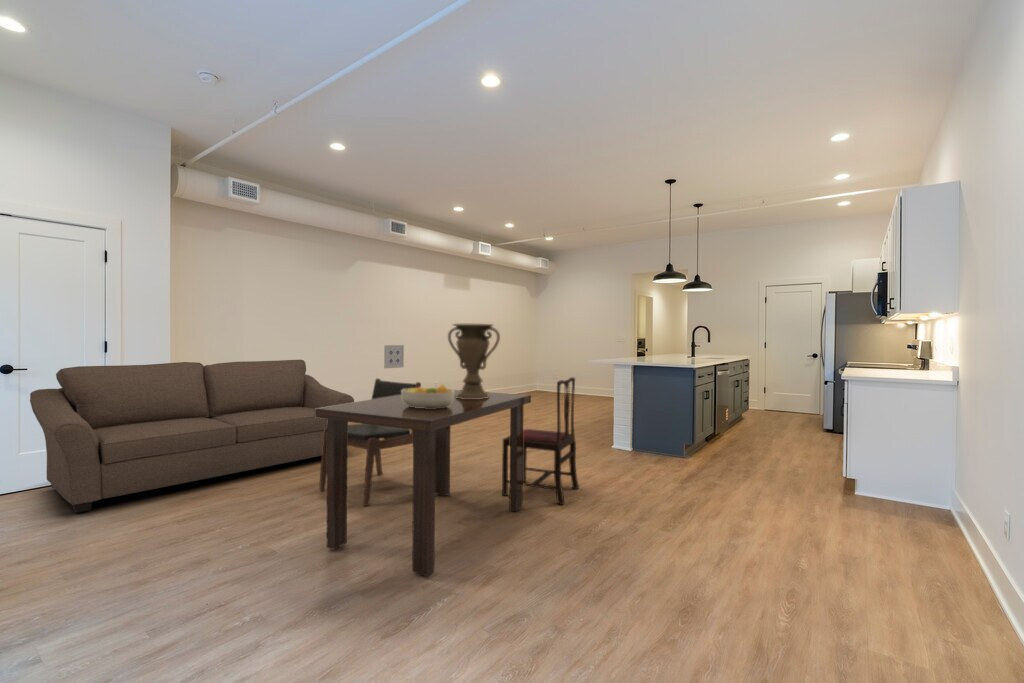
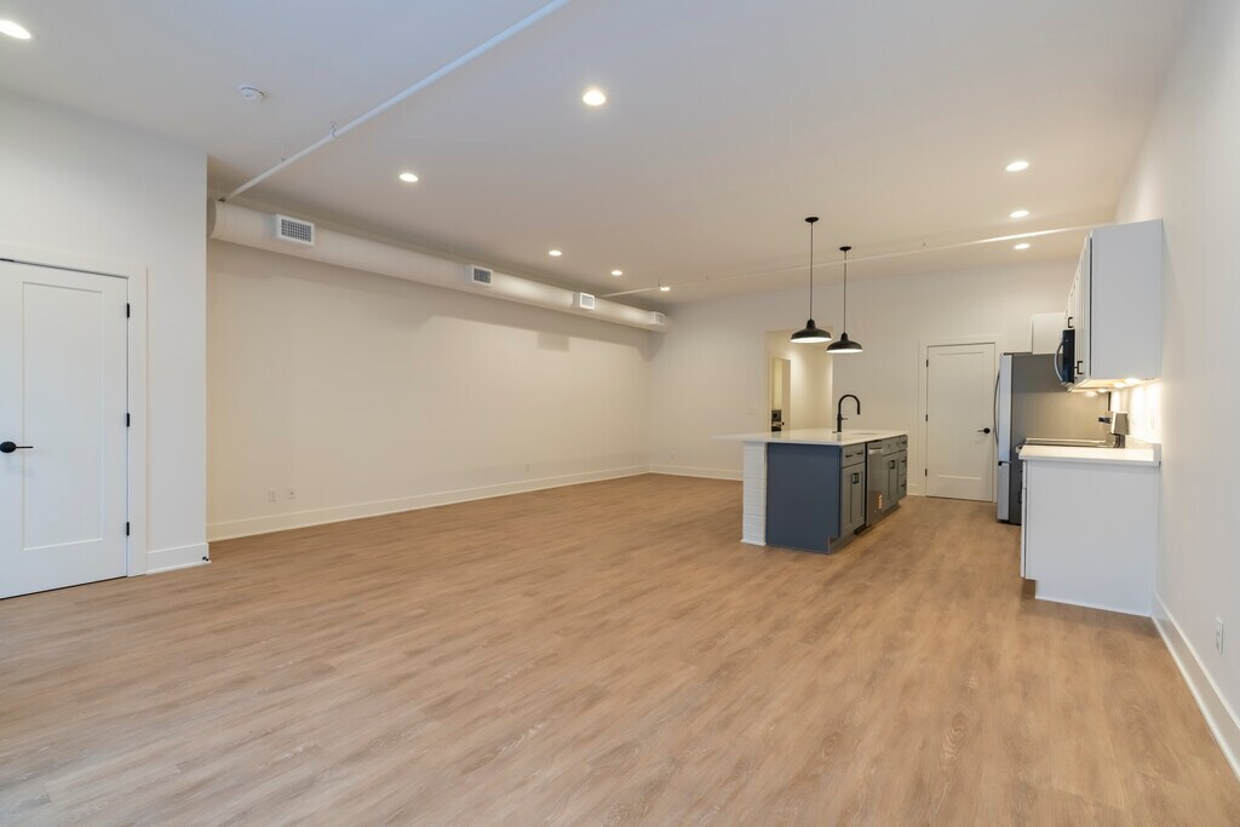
- vase [447,323,501,399]
- fruit bowl [401,383,454,409]
- dining table [315,388,532,577]
- dining chair [318,377,422,507]
- sofa [29,359,355,514]
- dining chair [501,376,580,506]
- wall art [383,344,405,369]
